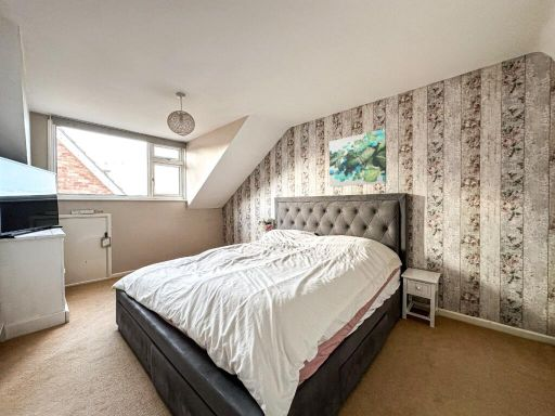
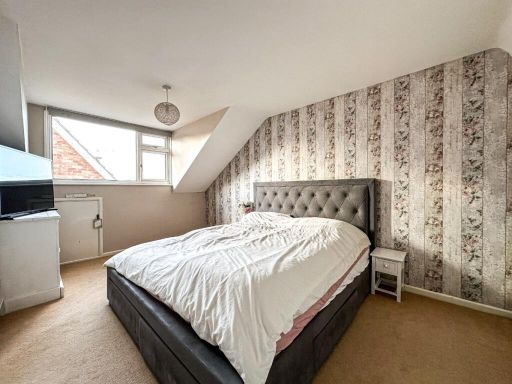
- wall art [328,128,387,187]
